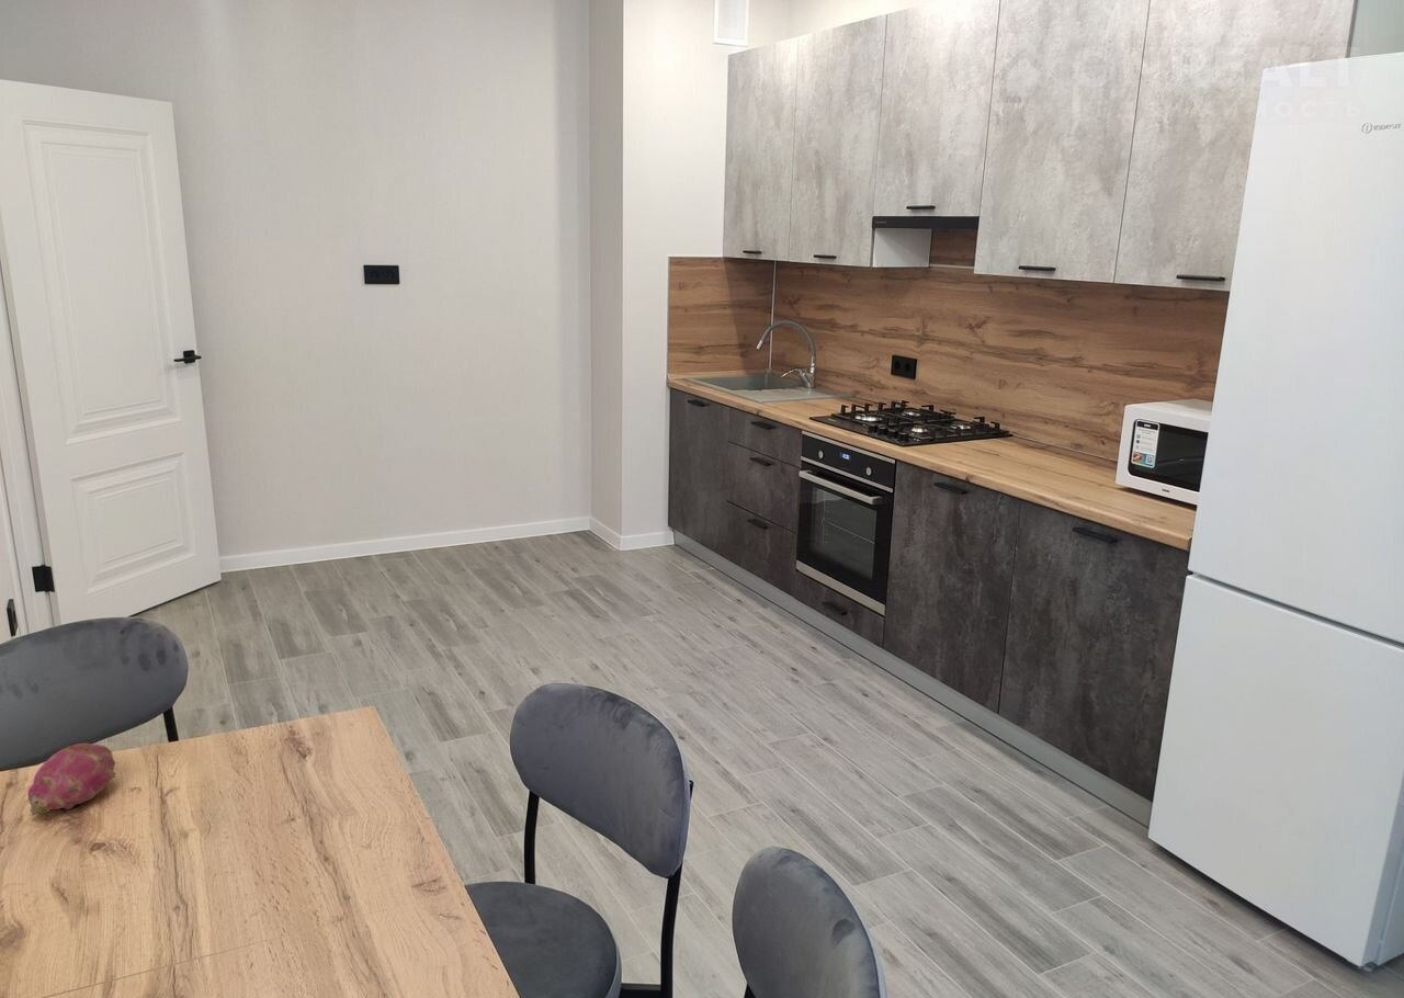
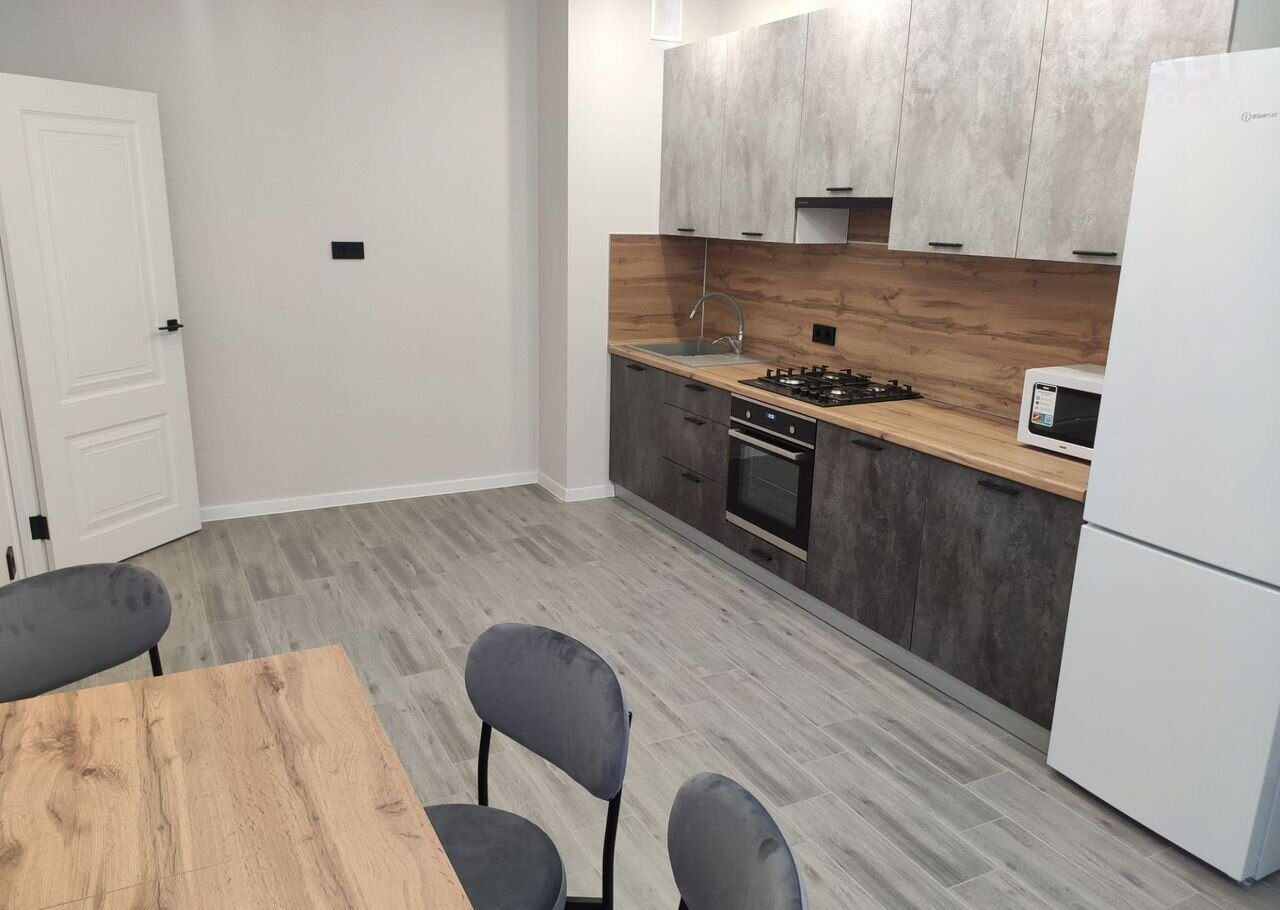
- fruit [26,741,116,816]
